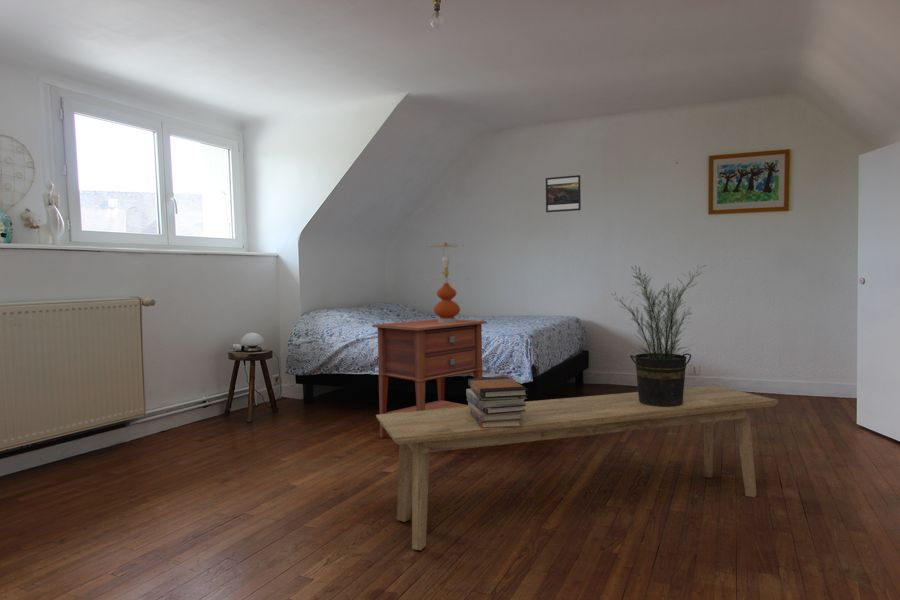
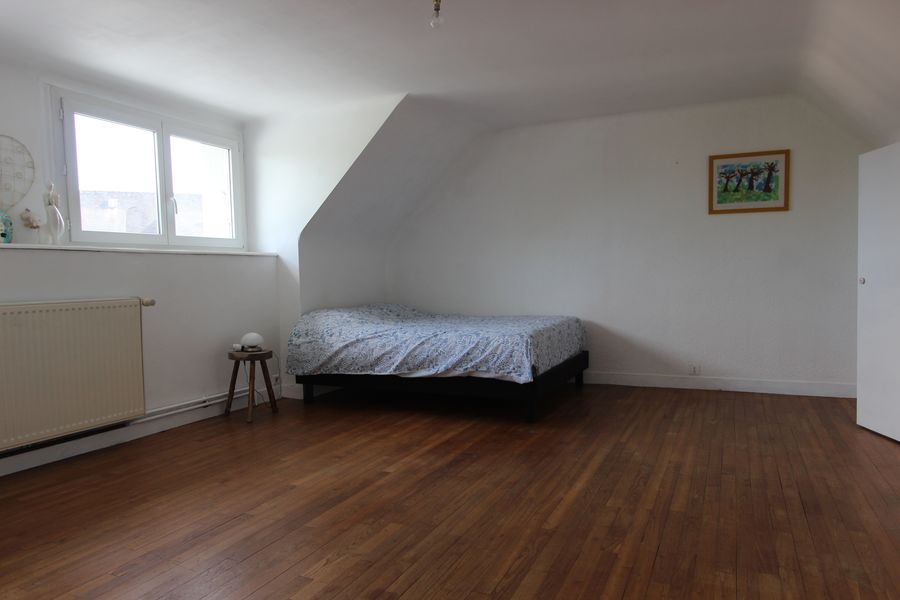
- table lamp [423,242,470,322]
- bench [375,384,779,551]
- book stack [465,376,529,428]
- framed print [545,174,582,213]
- nightstand [371,318,488,439]
- potted plant [612,264,707,407]
